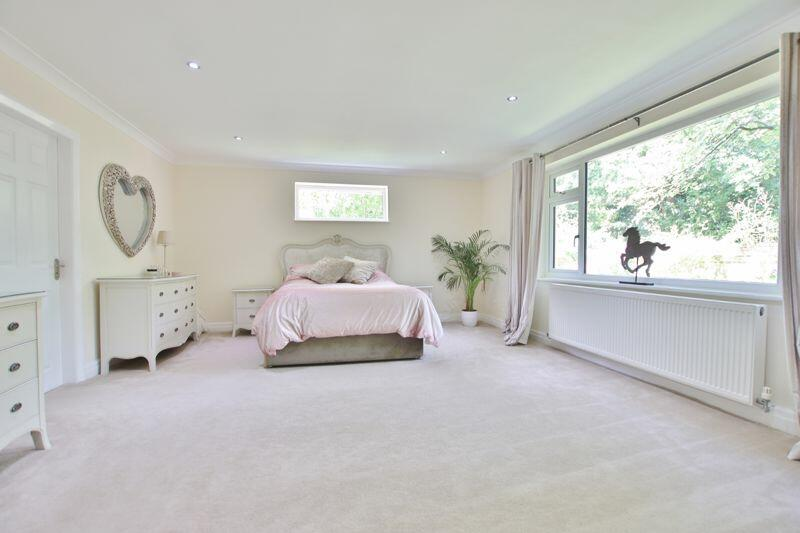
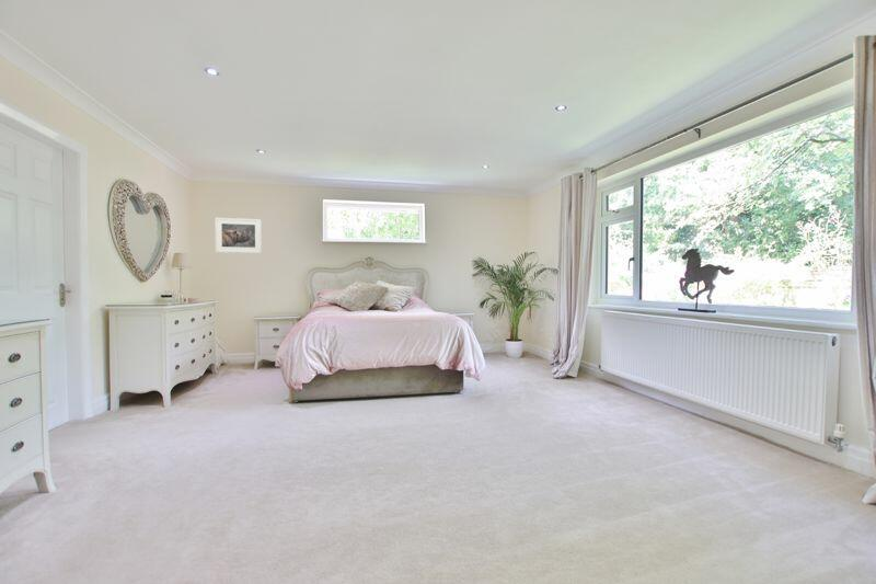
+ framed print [215,217,263,254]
